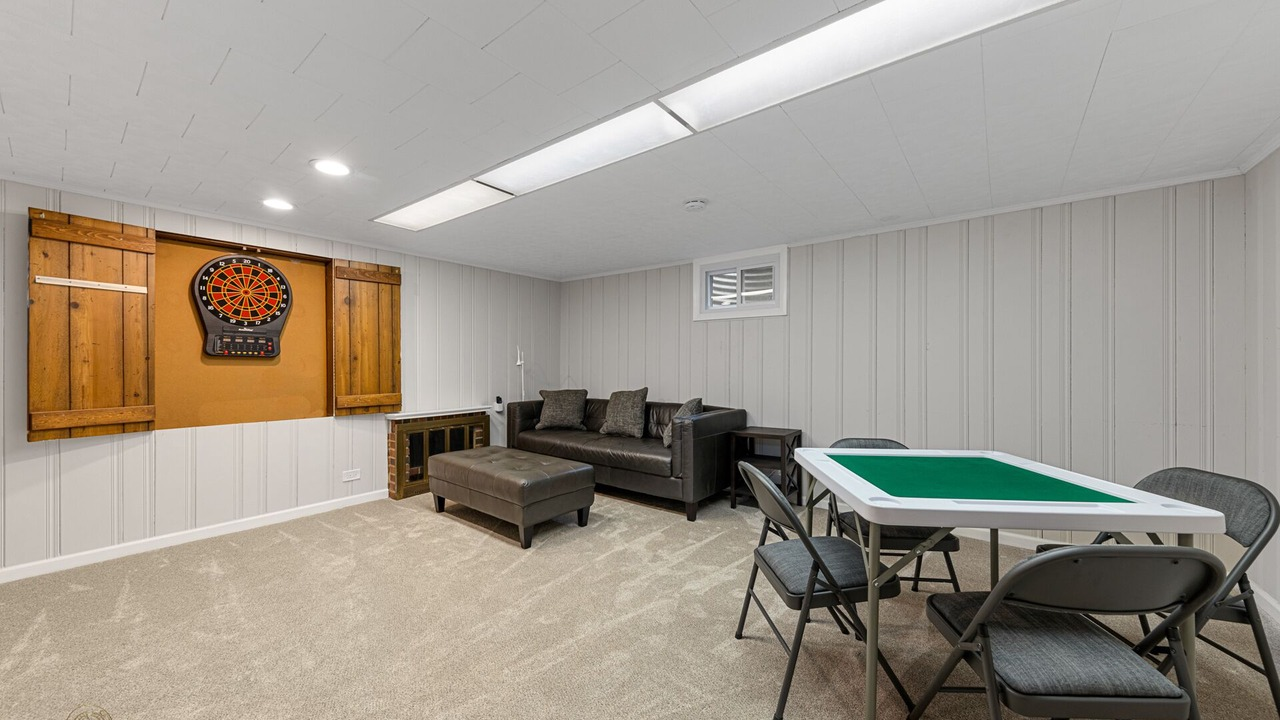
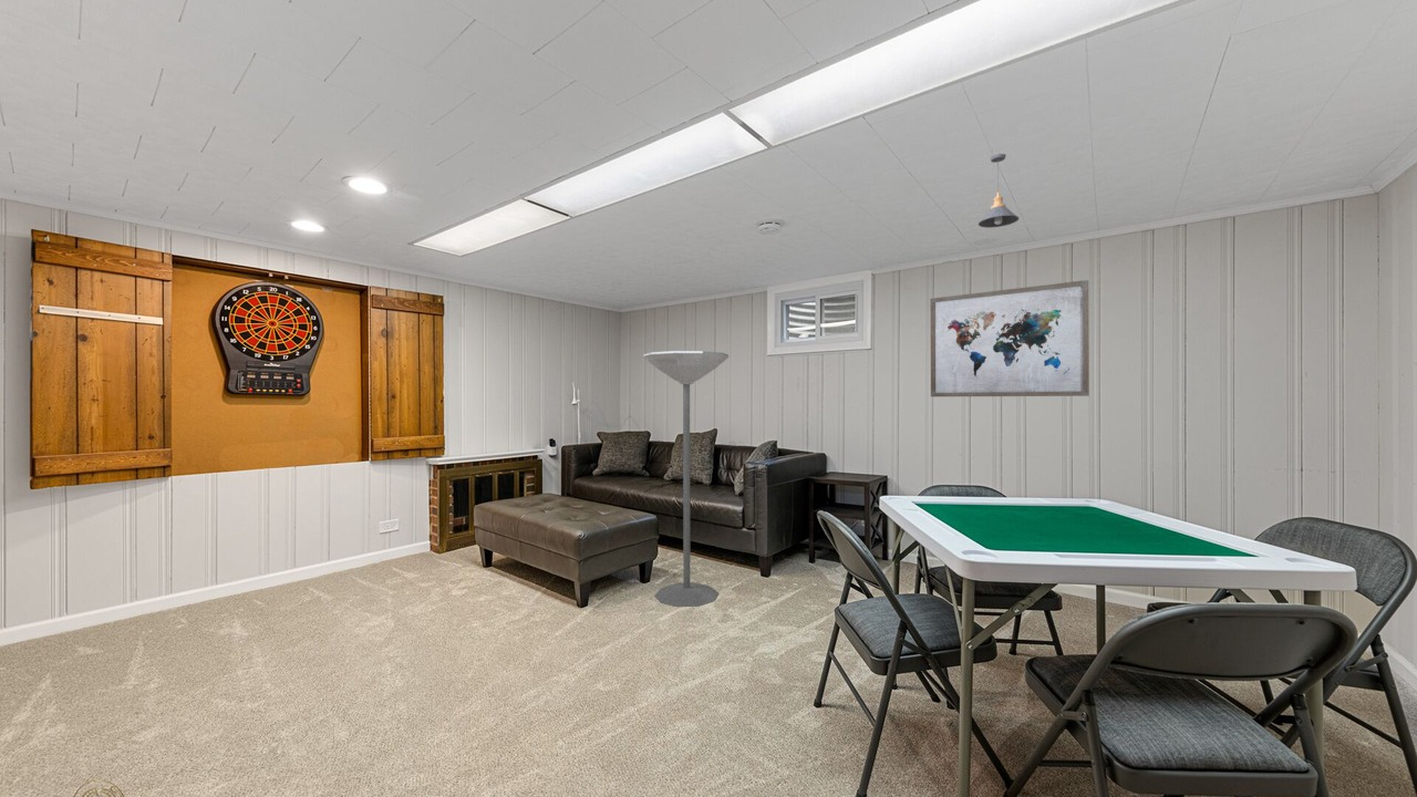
+ wall art [929,279,1090,397]
+ floor lamp [642,350,730,608]
+ pendant light [978,153,1020,229]
